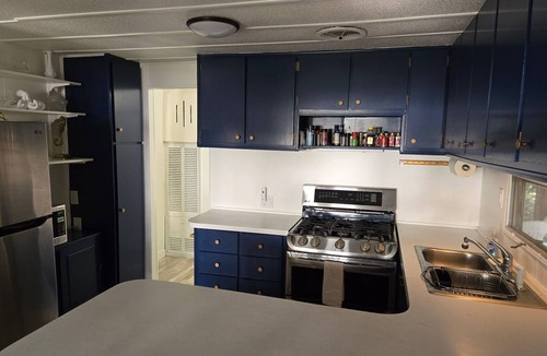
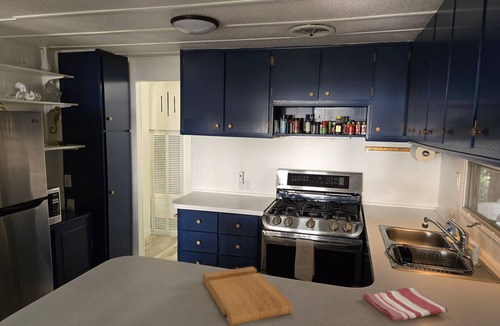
+ cutting board [202,266,294,326]
+ dish towel [363,287,448,322]
